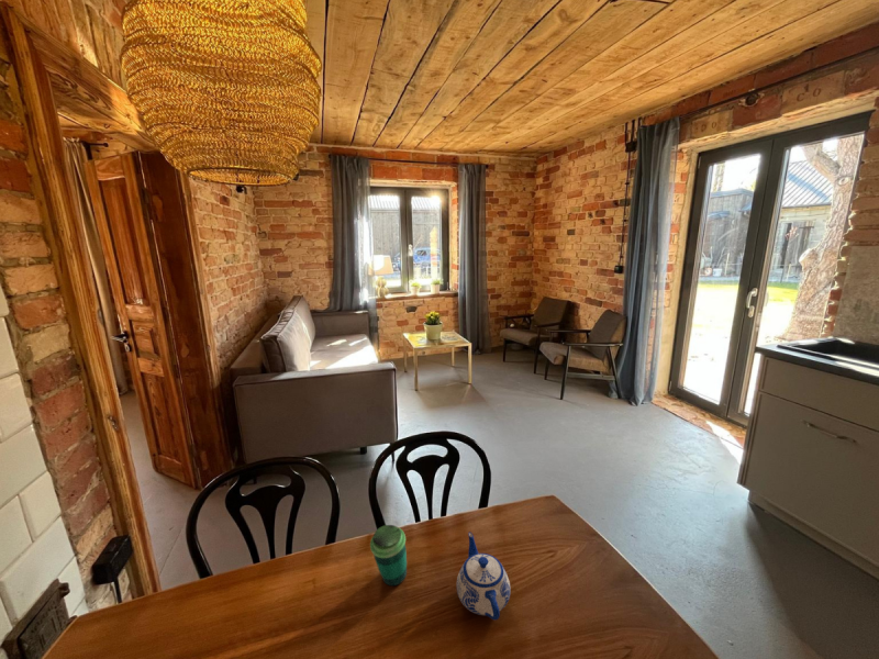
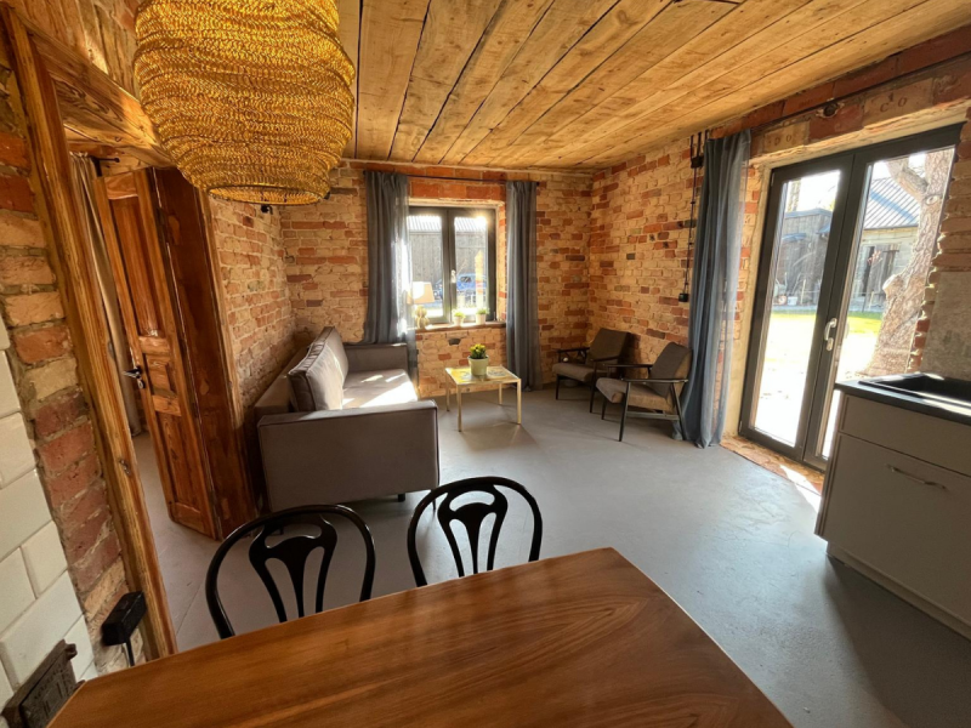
- teapot [456,530,512,621]
- cup [369,524,408,587]
